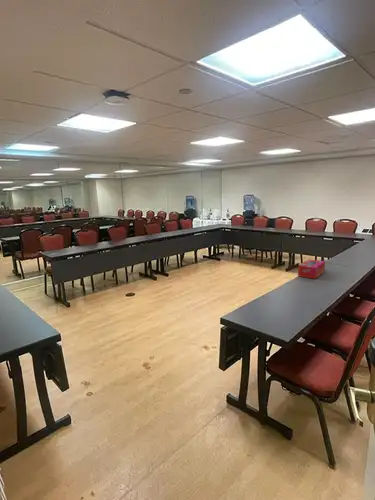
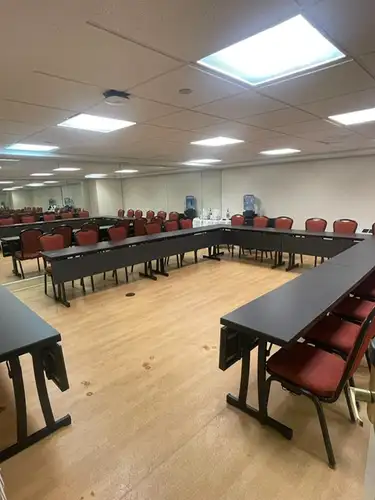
- tissue box [297,258,326,280]
